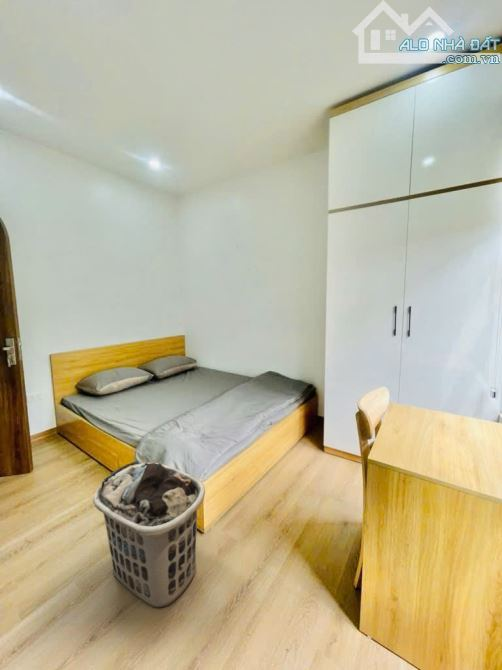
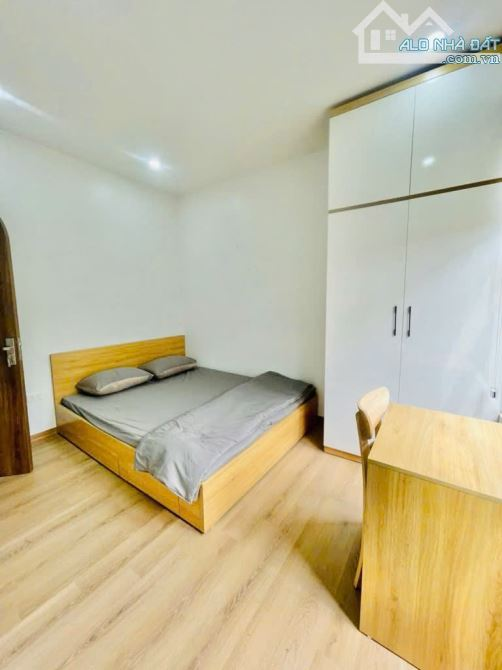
- clothes hamper [92,460,206,609]
